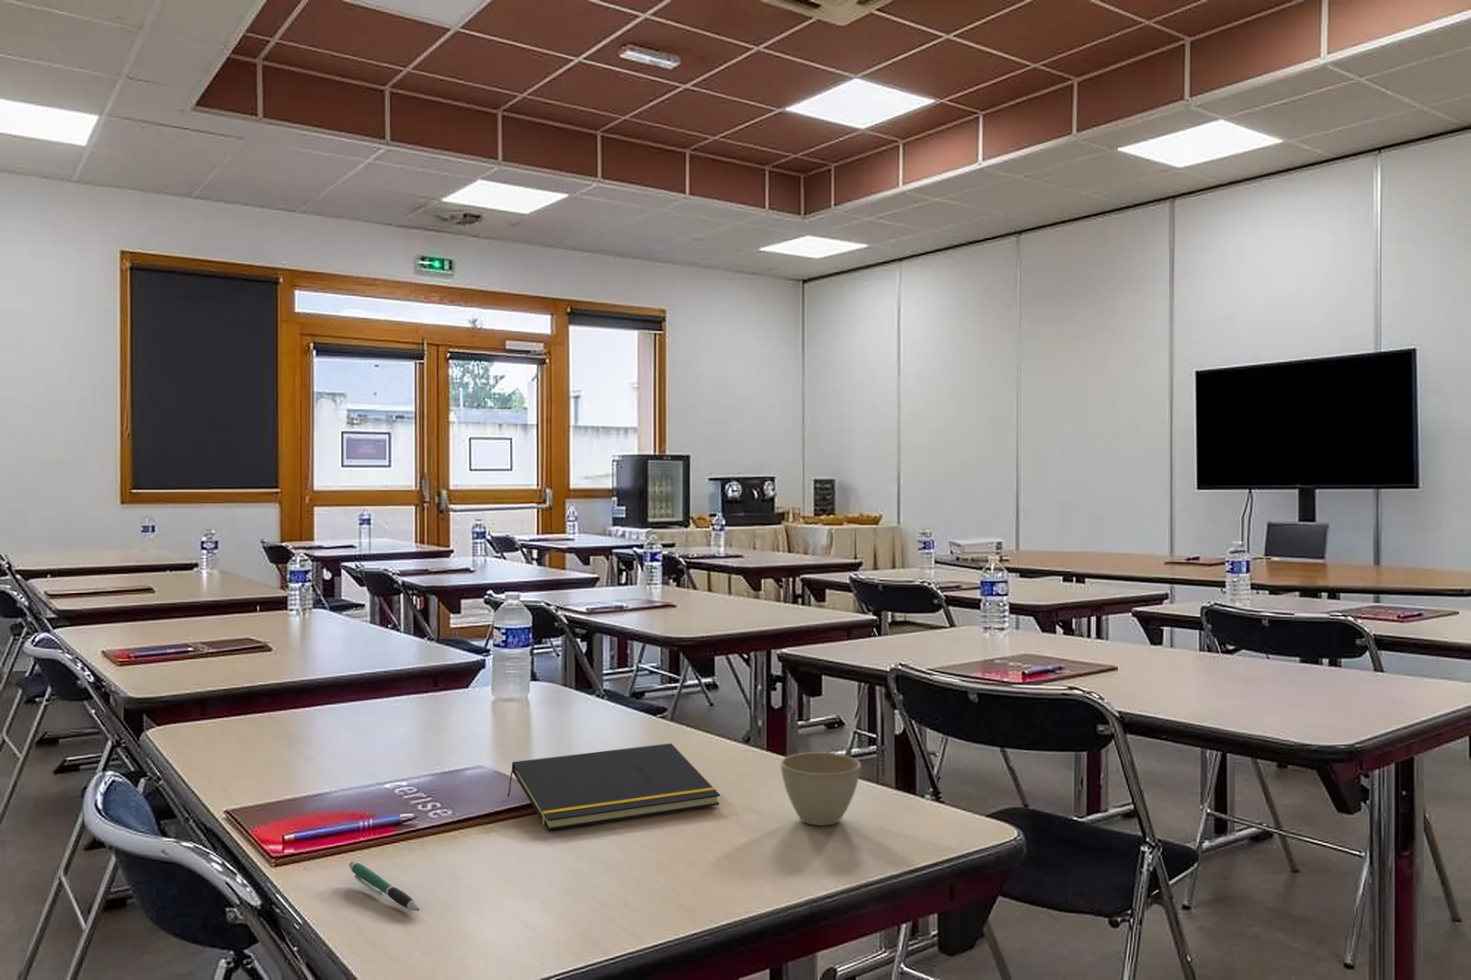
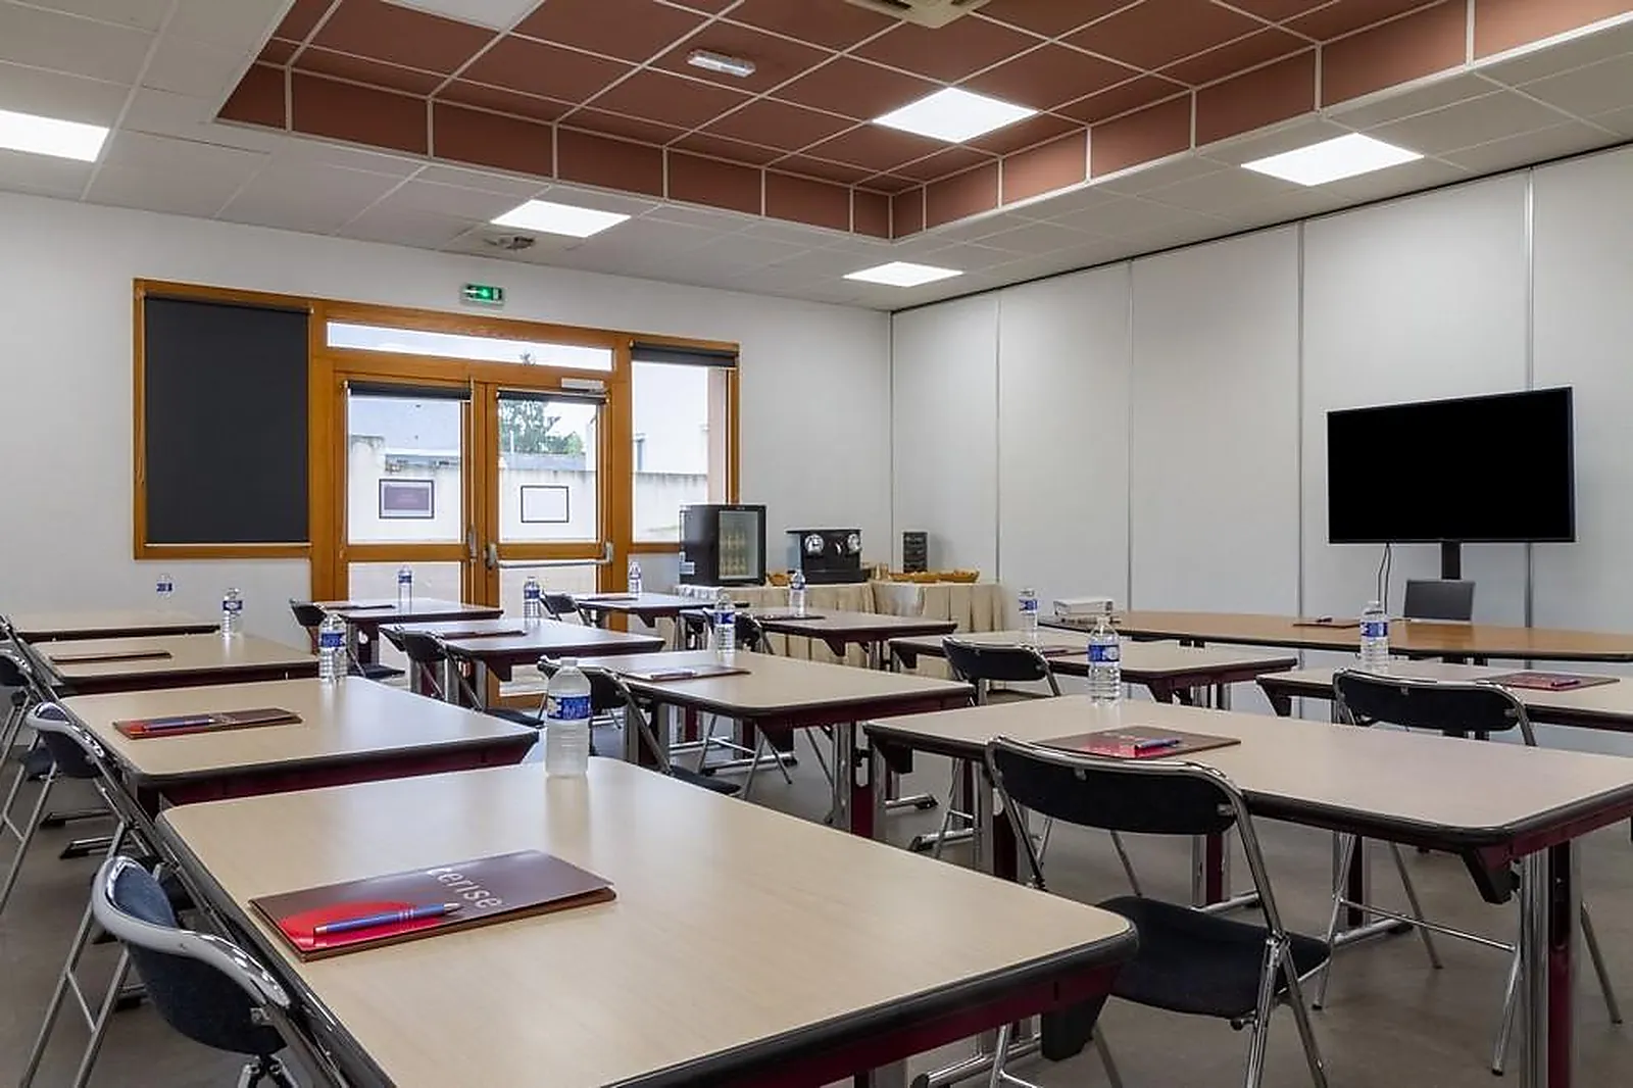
- flower pot [780,751,862,827]
- pen [349,862,420,912]
- notepad [506,743,721,831]
